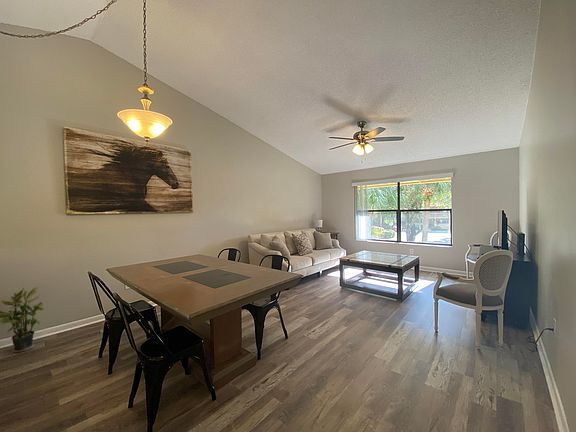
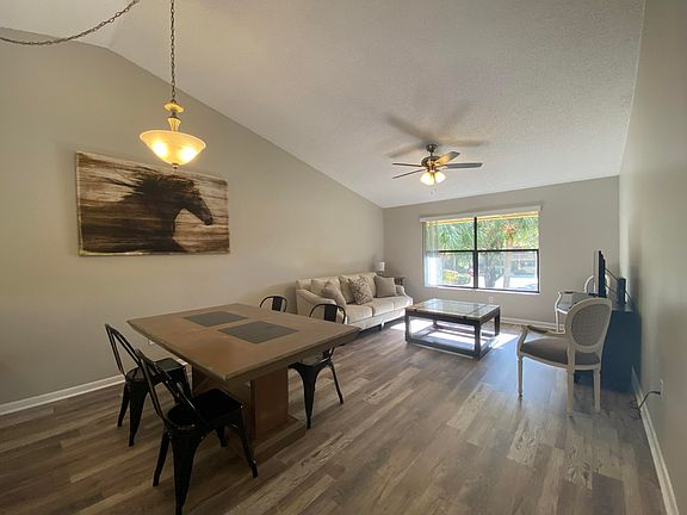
- potted plant [0,286,44,354]
